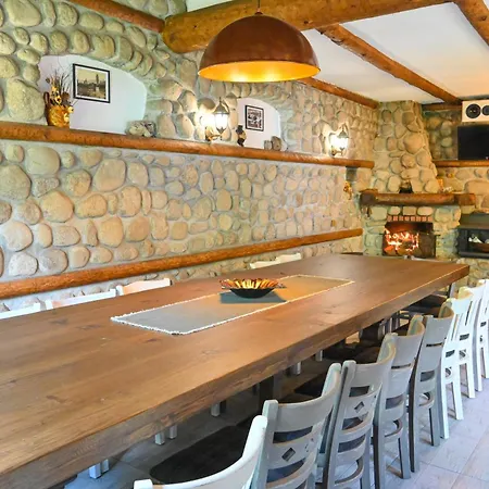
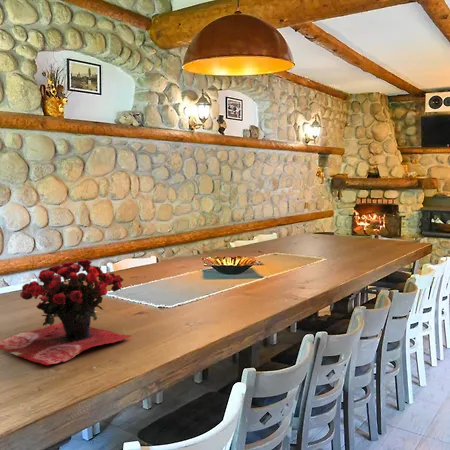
+ flower arrangement [0,259,133,366]
